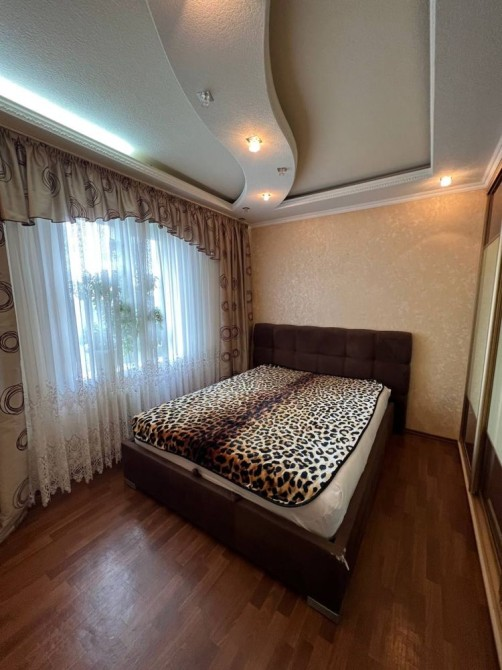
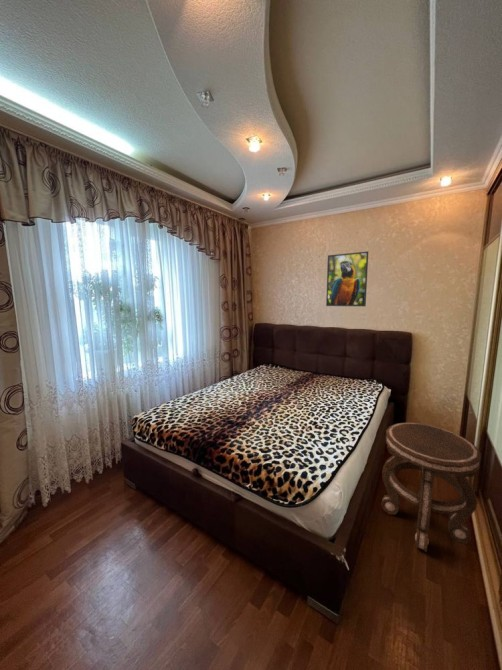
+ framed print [325,250,369,307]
+ side table [380,422,482,553]
